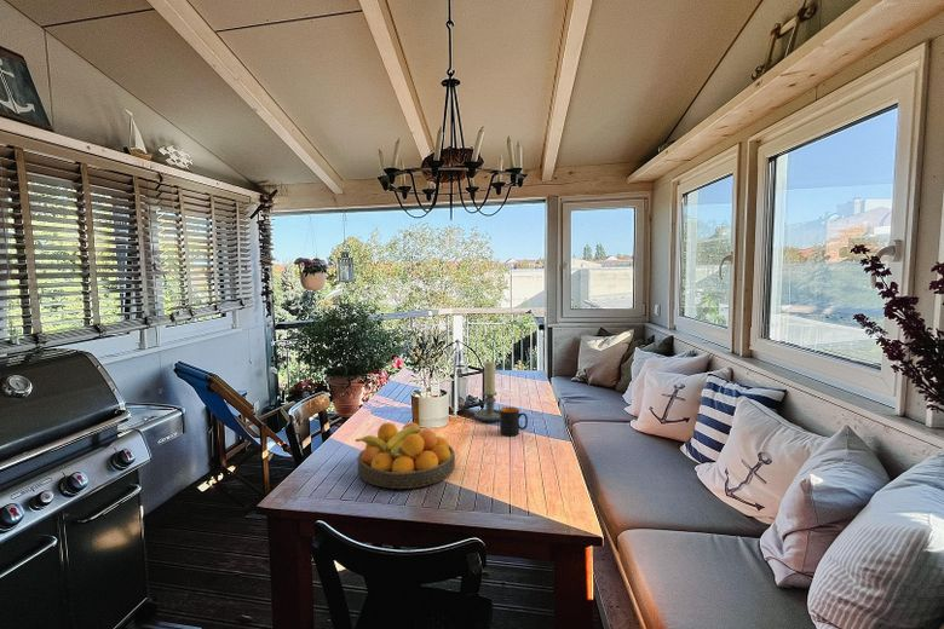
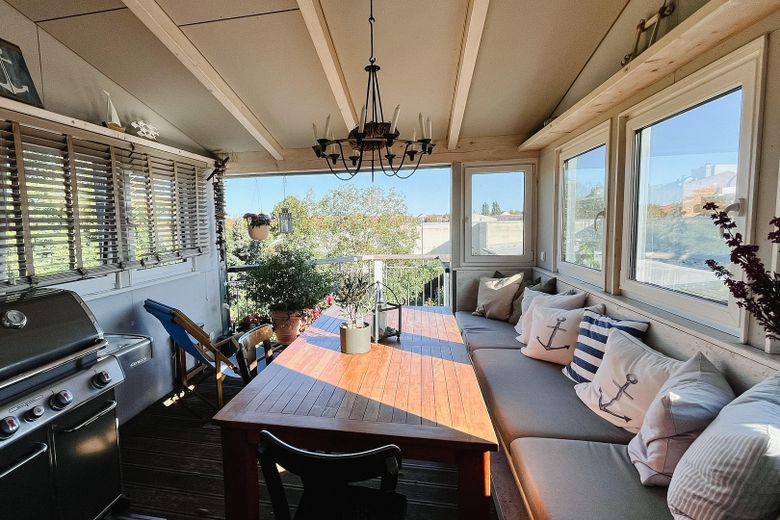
- mug [499,406,529,437]
- candle holder [473,360,500,422]
- fruit bowl [355,421,456,490]
